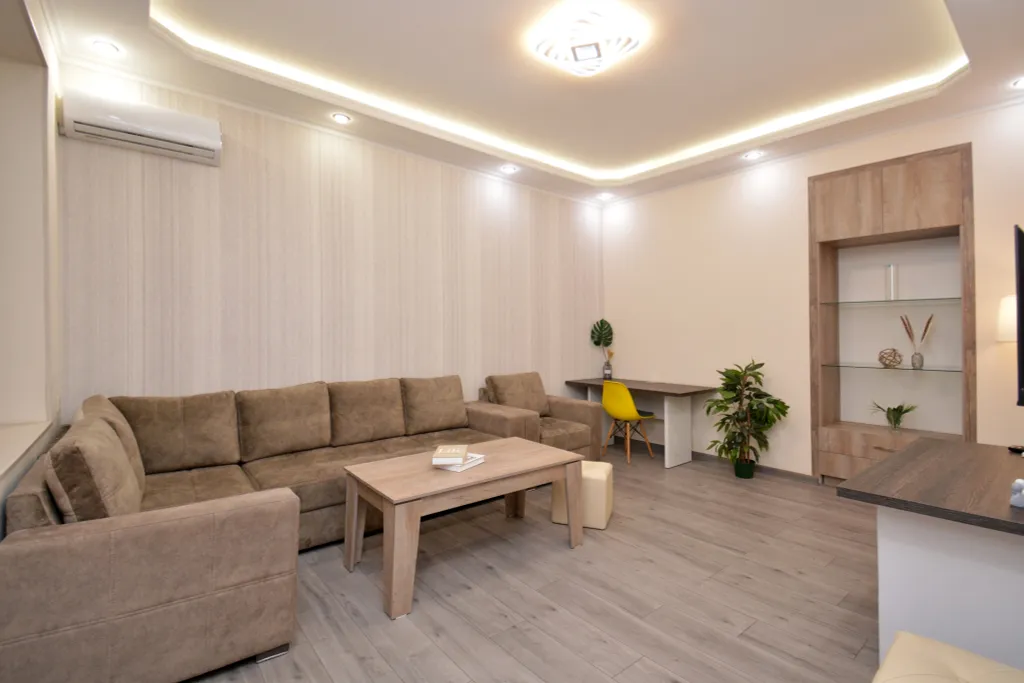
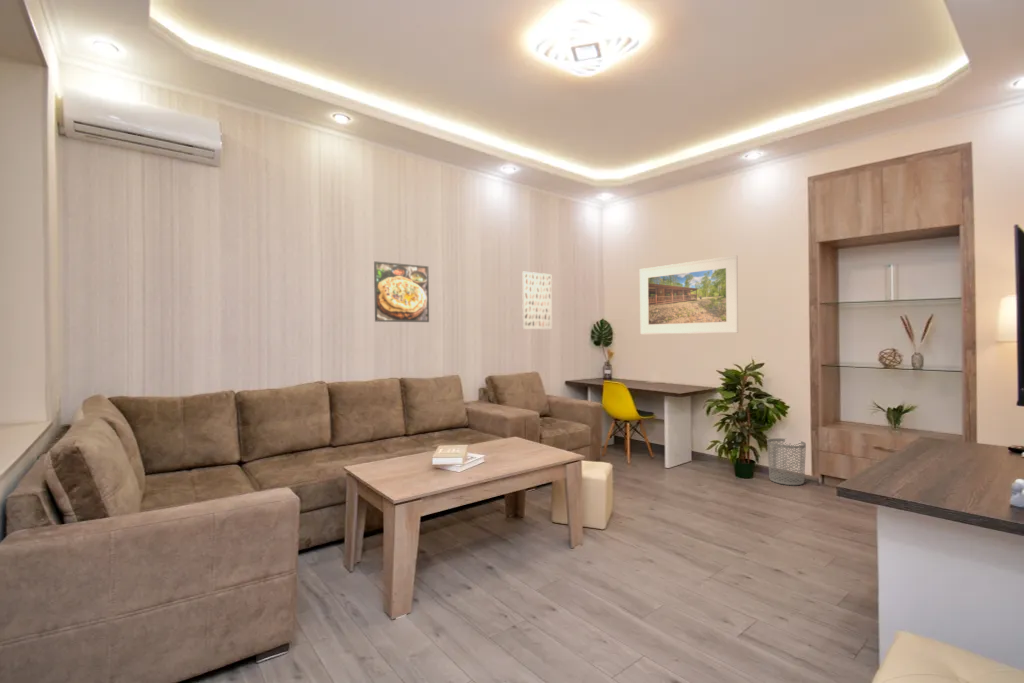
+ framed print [639,255,739,335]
+ waste bin [766,438,807,486]
+ wall art [521,271,553,330]
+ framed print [373,260,430,323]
